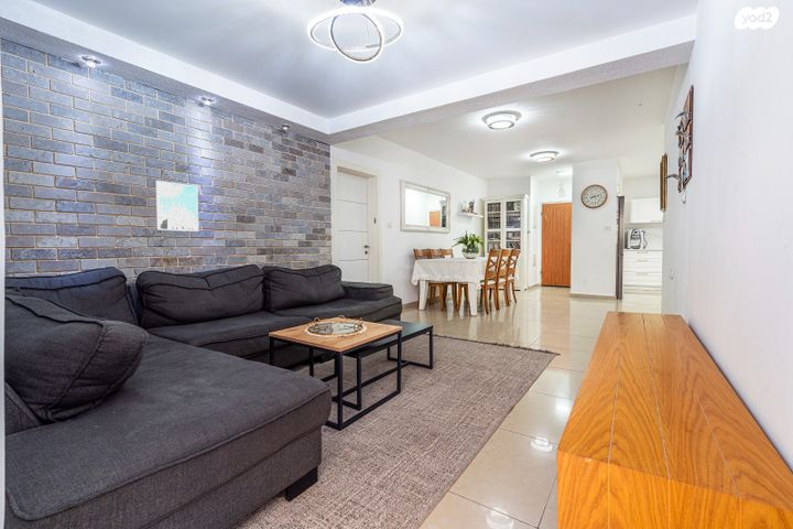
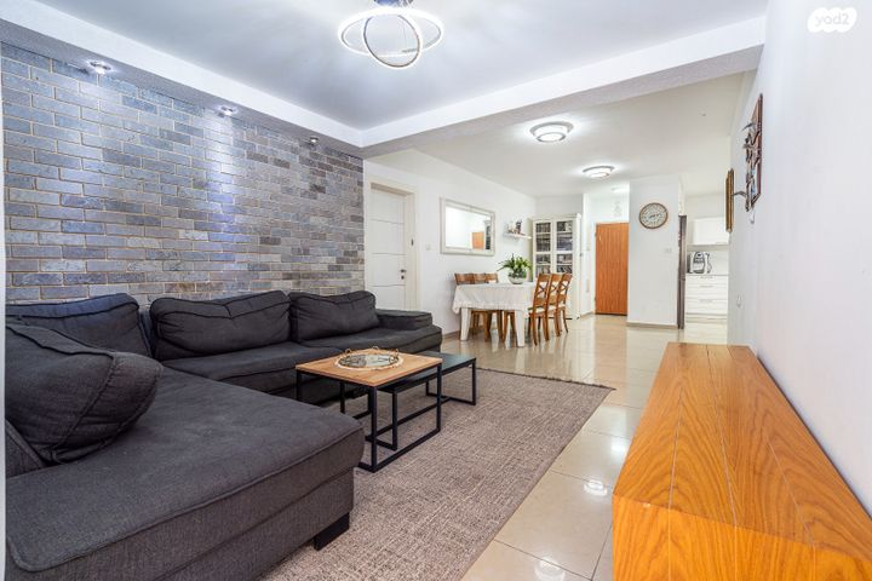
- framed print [155,180,199,233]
